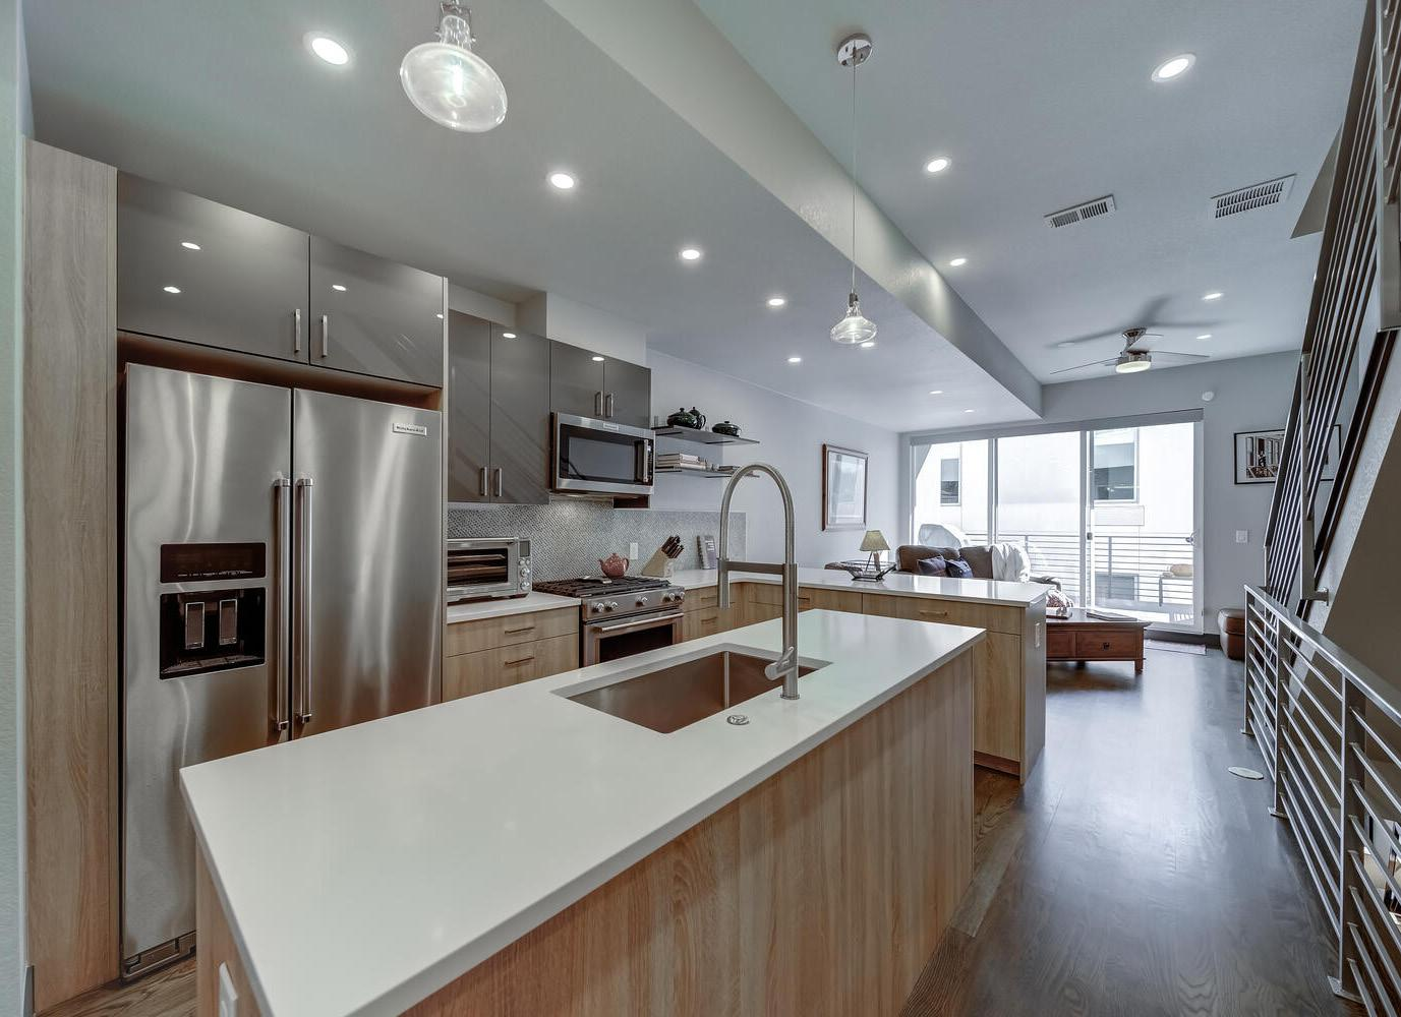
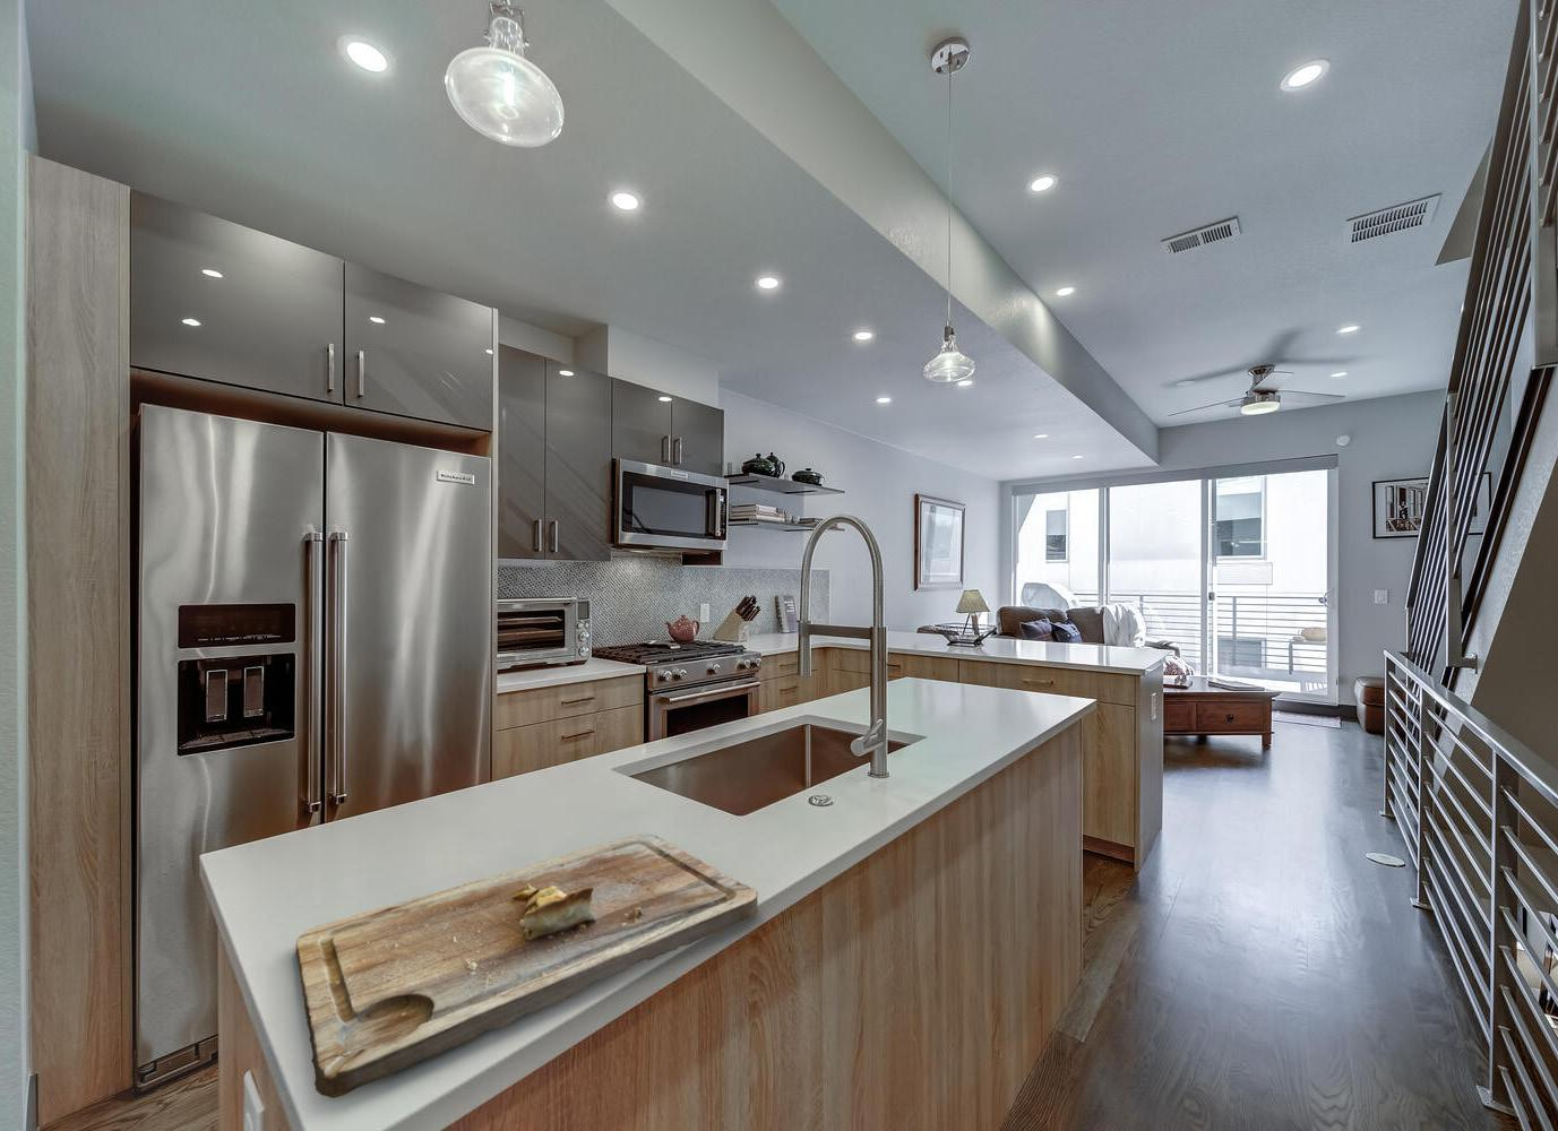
+ cutting board [295,833,760,1100]
